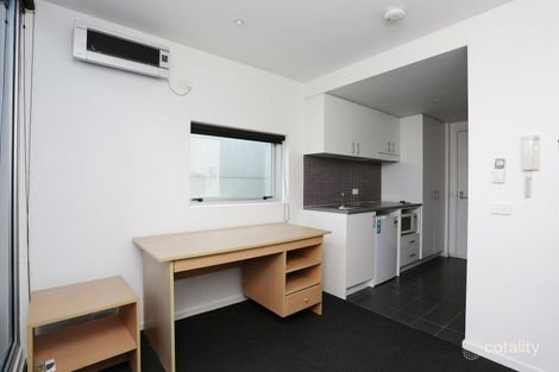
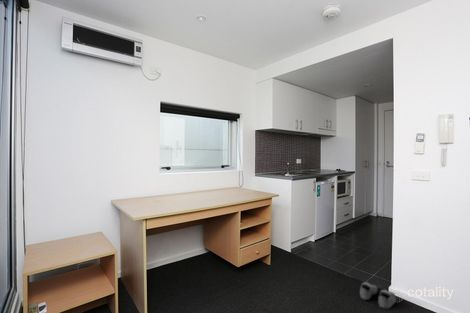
+ shoe [359,281,397,310]
